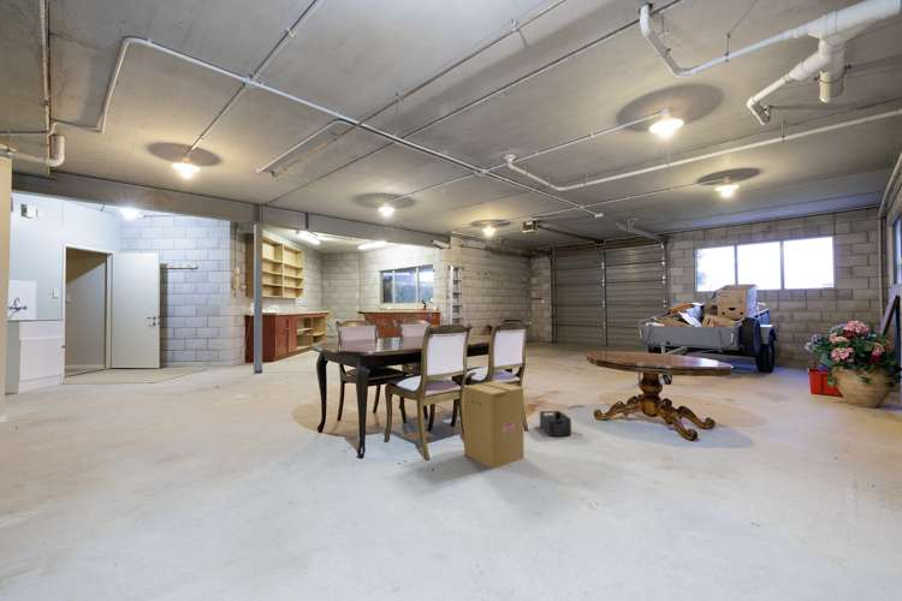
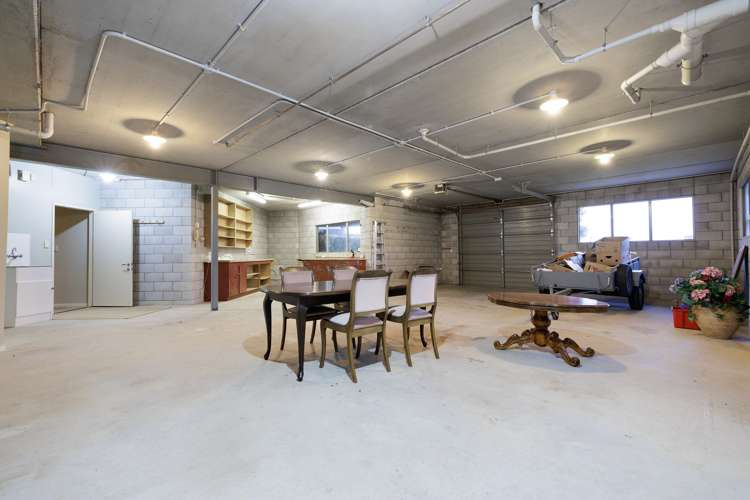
- storage bin [539,410,572,438]
- cardboard box [463,380,526,470]
